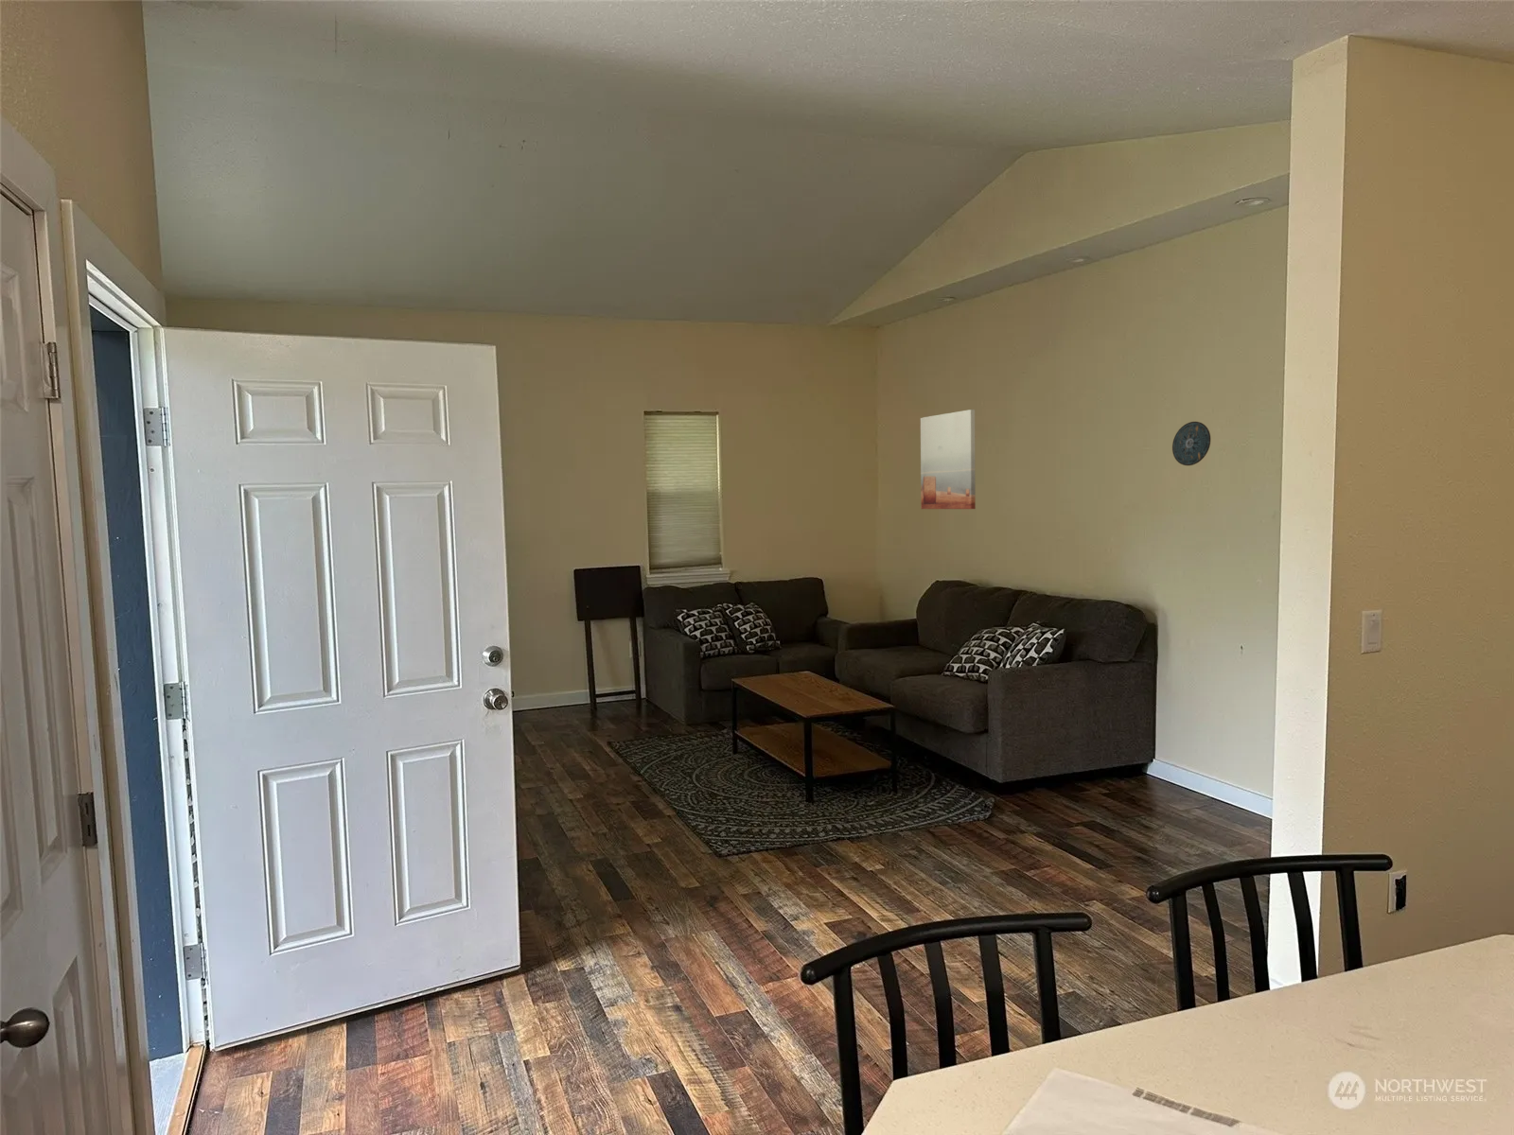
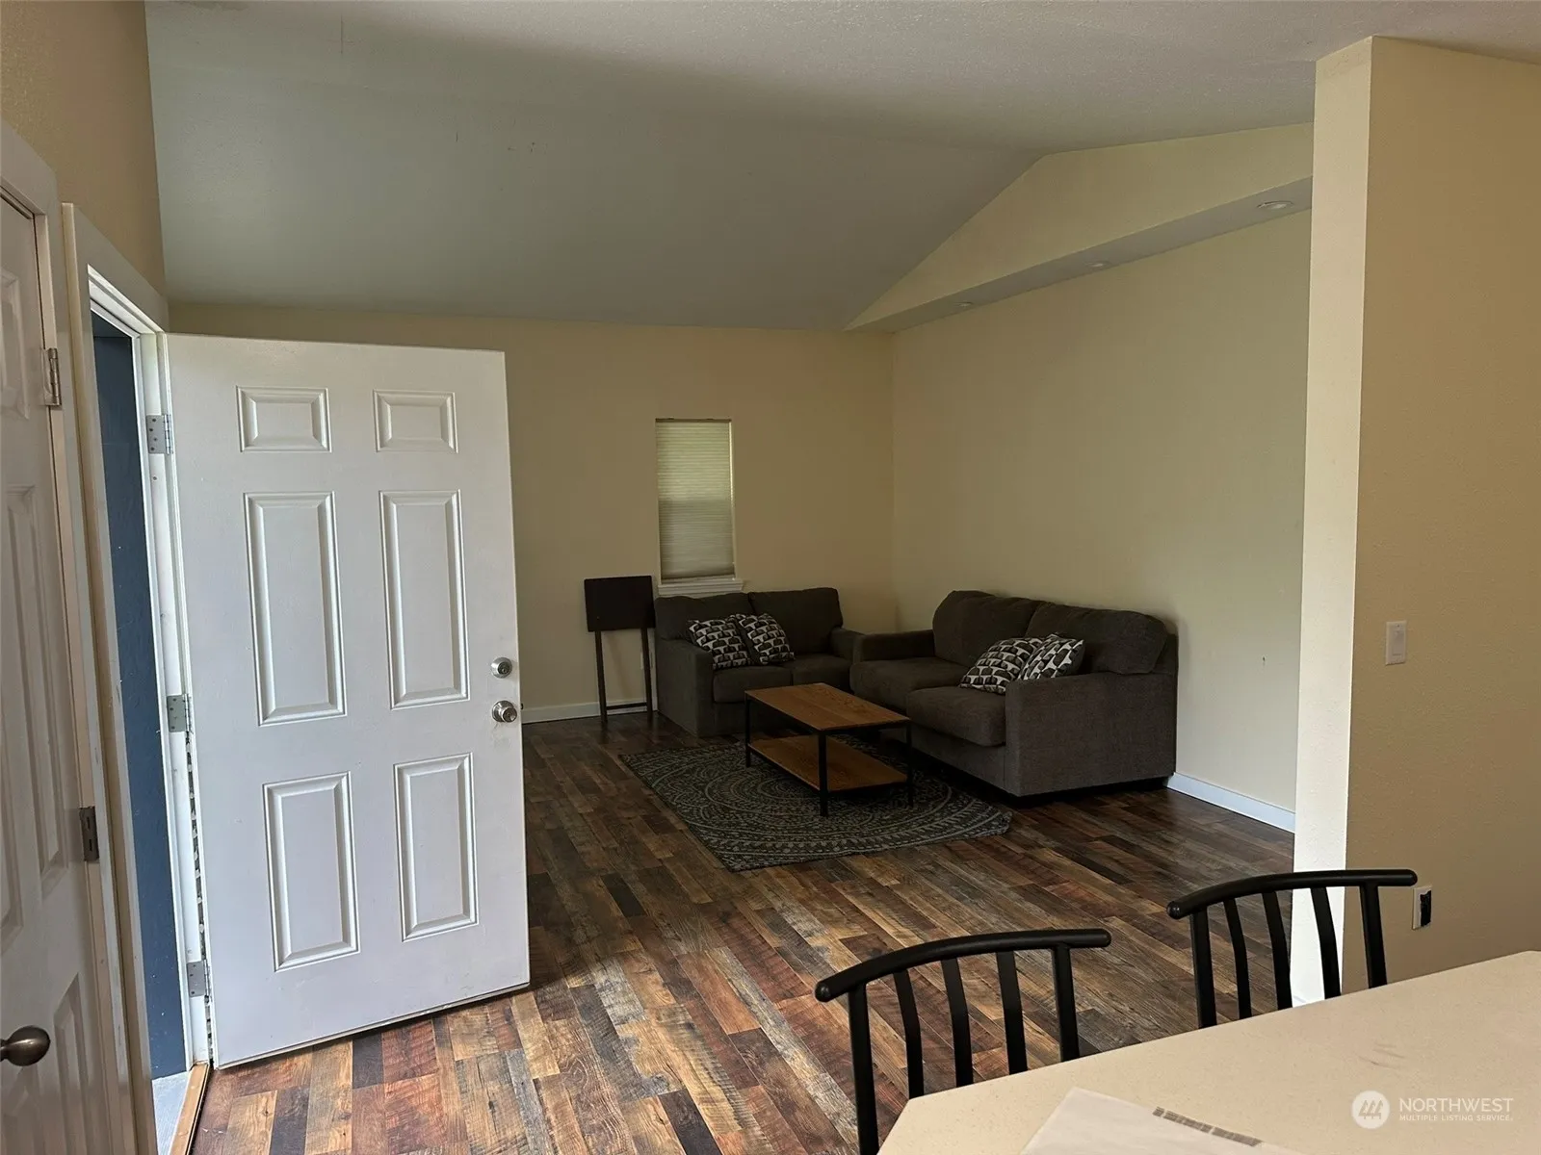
- compass [1172,421,1211,466]
- wall art [920,409,976,510]
